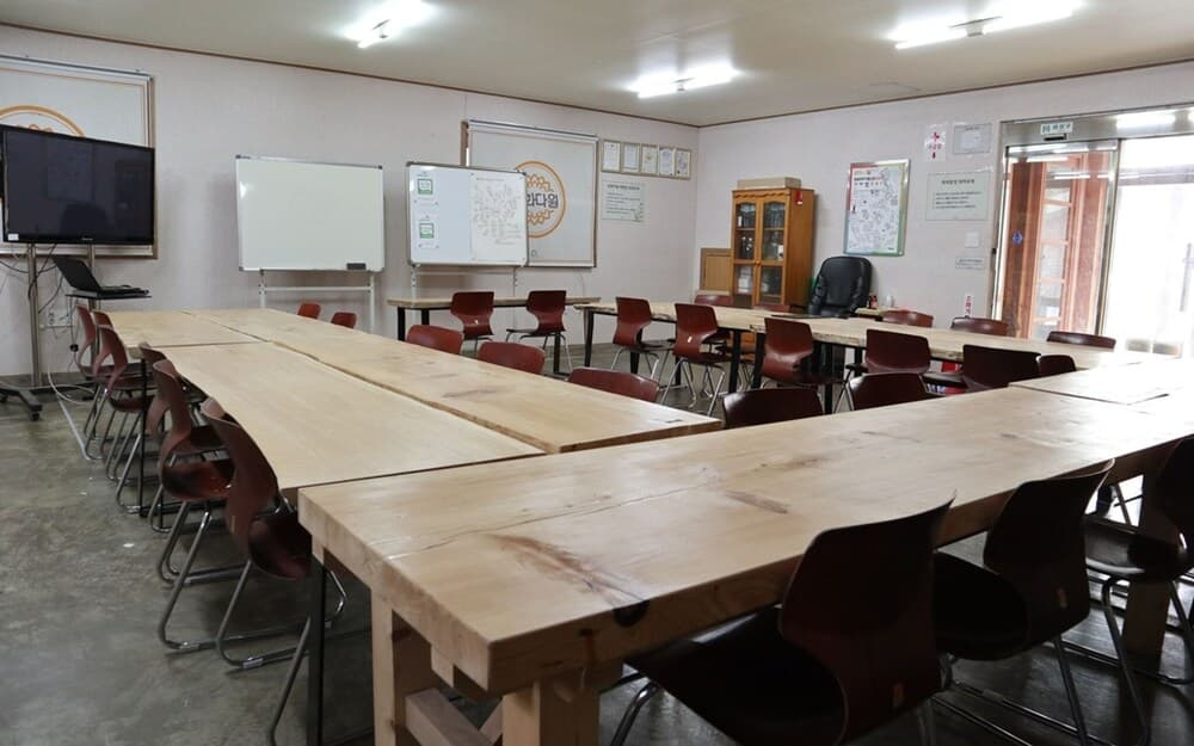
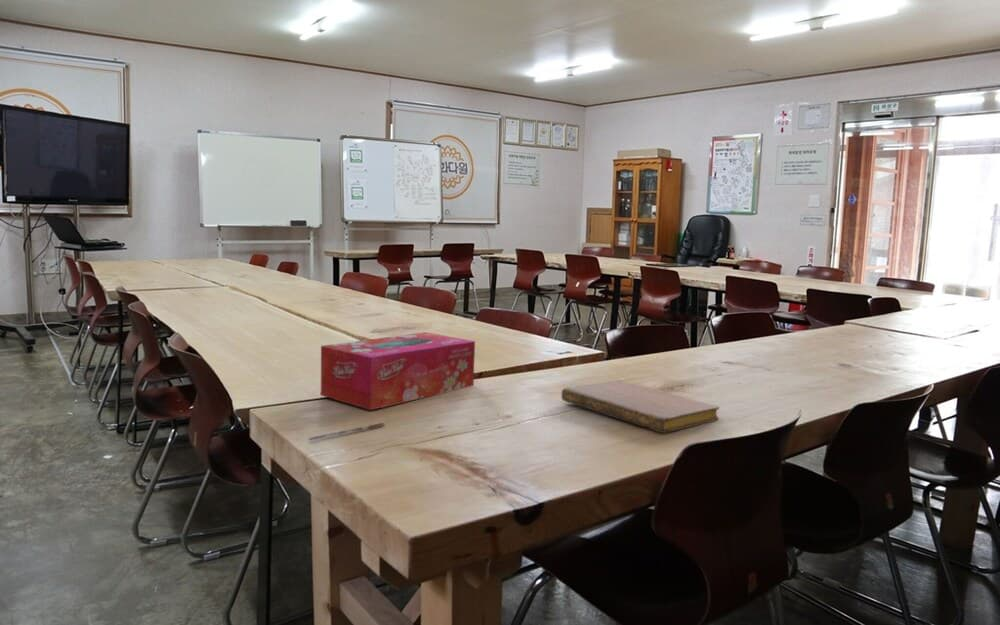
+ notebook [561,379,720,434]
+ pen [307,422,385,442]
+ tissue box [320,331,476,411]
